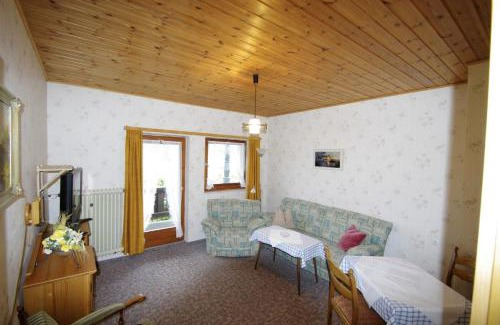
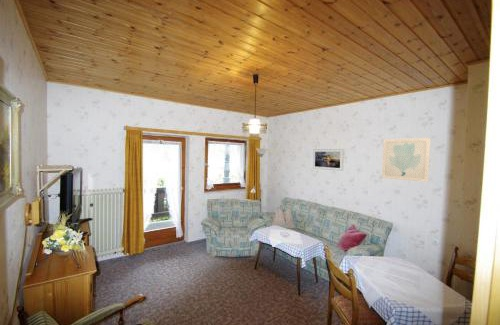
+ wall art [381,137,431,183]
